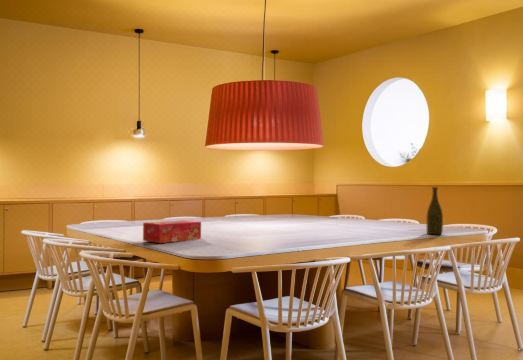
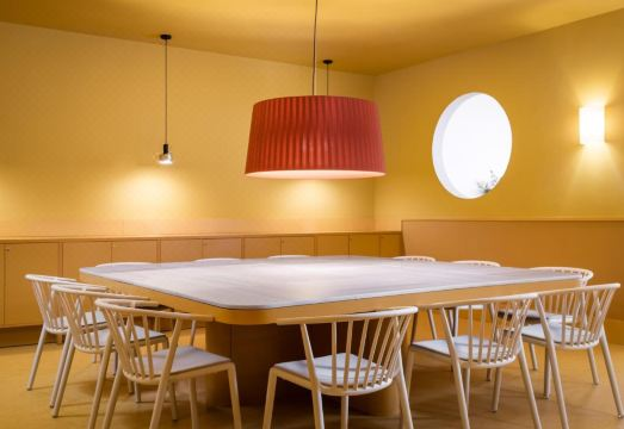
- bottle [426,186,444,235]
- tissue box [142,219,202,244]
